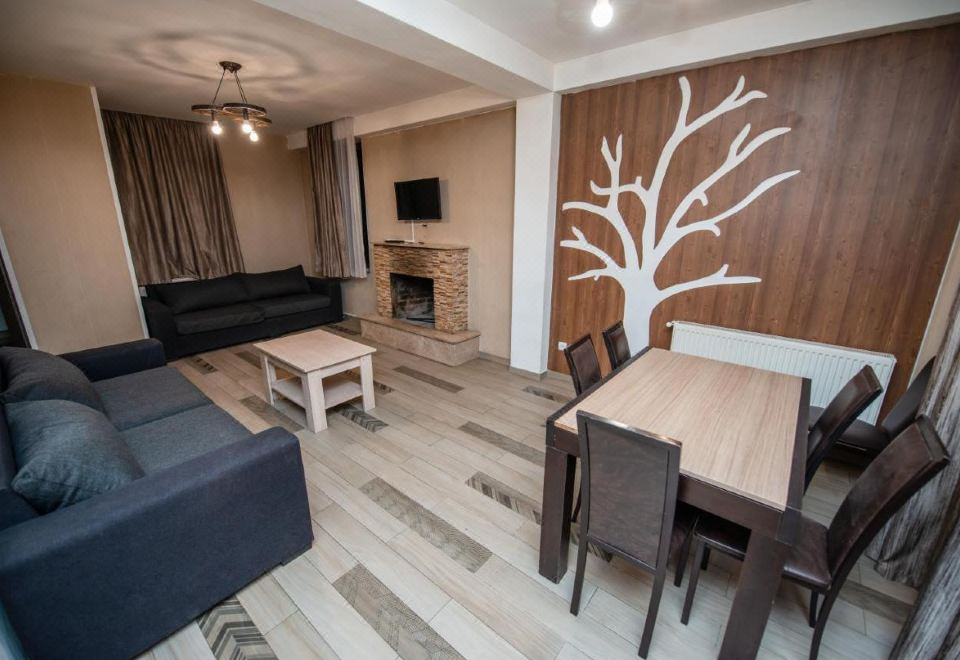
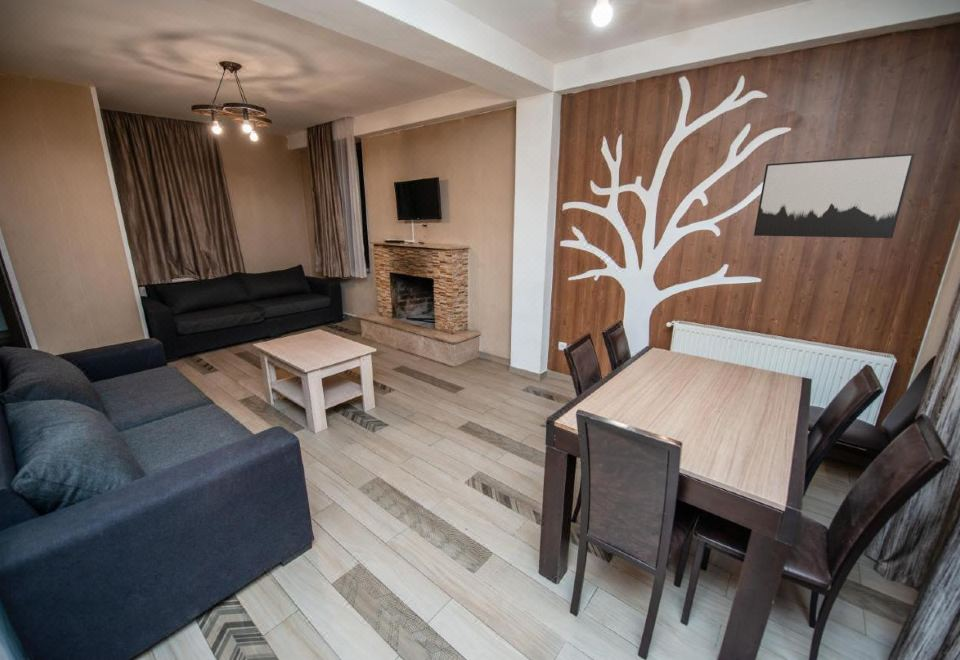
+ wall art [753,152,916,239]
